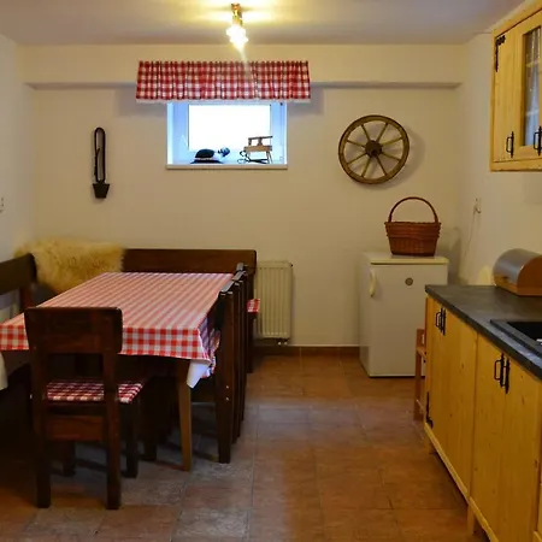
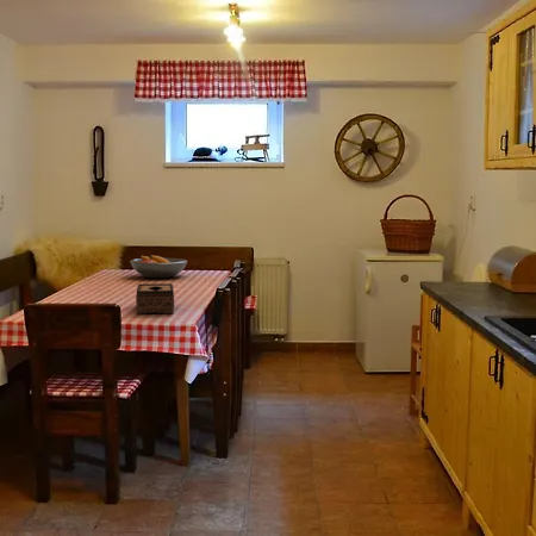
+ fruit bowl [129,254,189,279]
+ tissue box [135,282,175,314]
